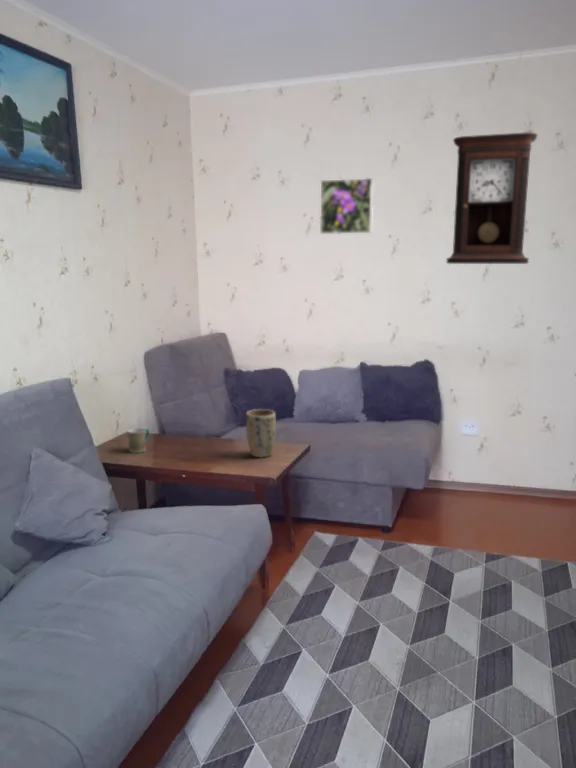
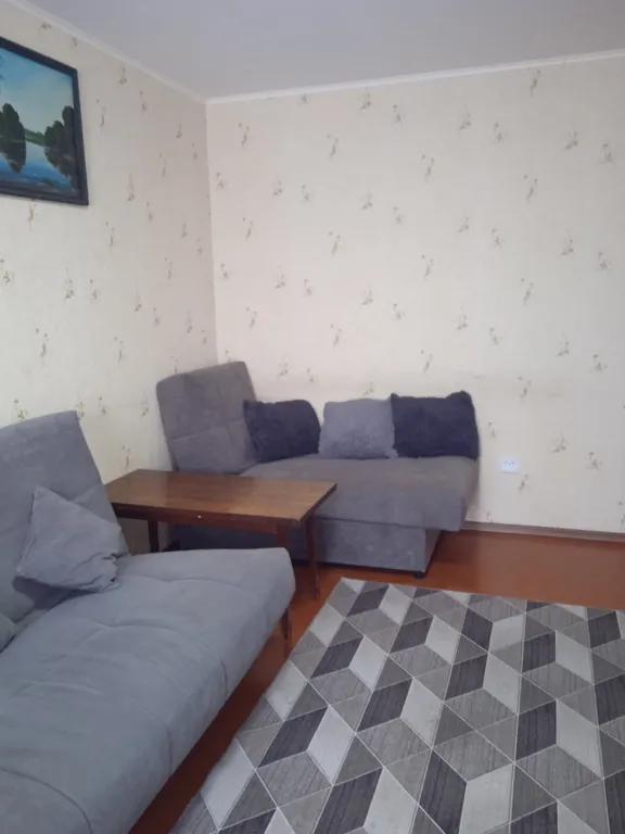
- pendulum clock [445,131,538,265]
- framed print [319,177,374,235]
- plant pot [245,408,277,458]
- mug [127,427,150,454]
